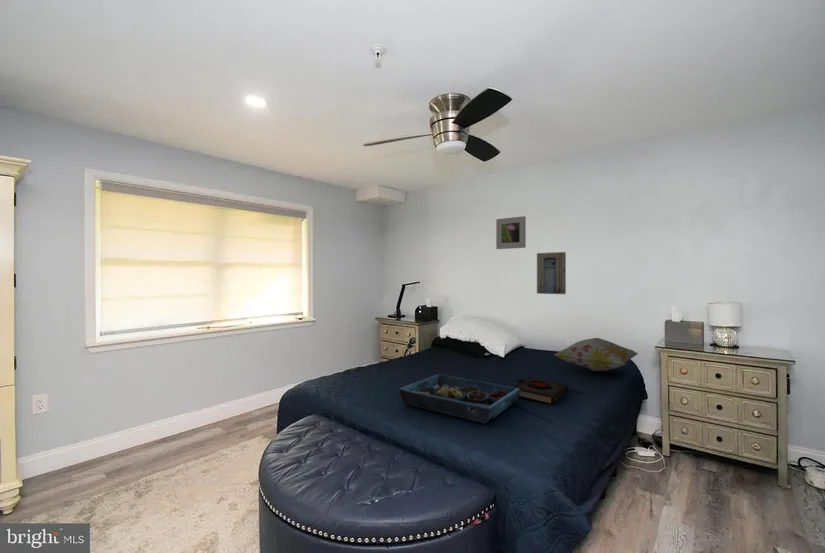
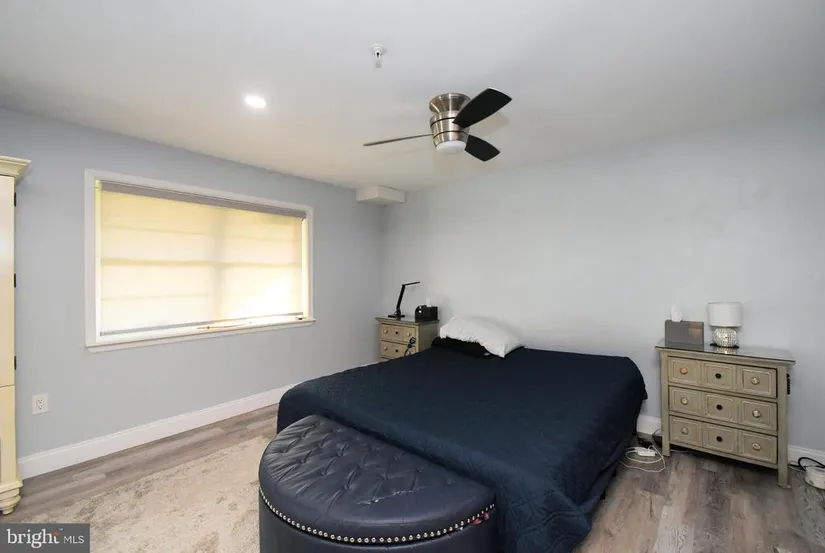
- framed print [495,215,527,250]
- wall art [536,251,567,295]
- book [513,375,568,406]
- serving tray [398,373,521,425]
- decorative pillow [554,337,639,372]
